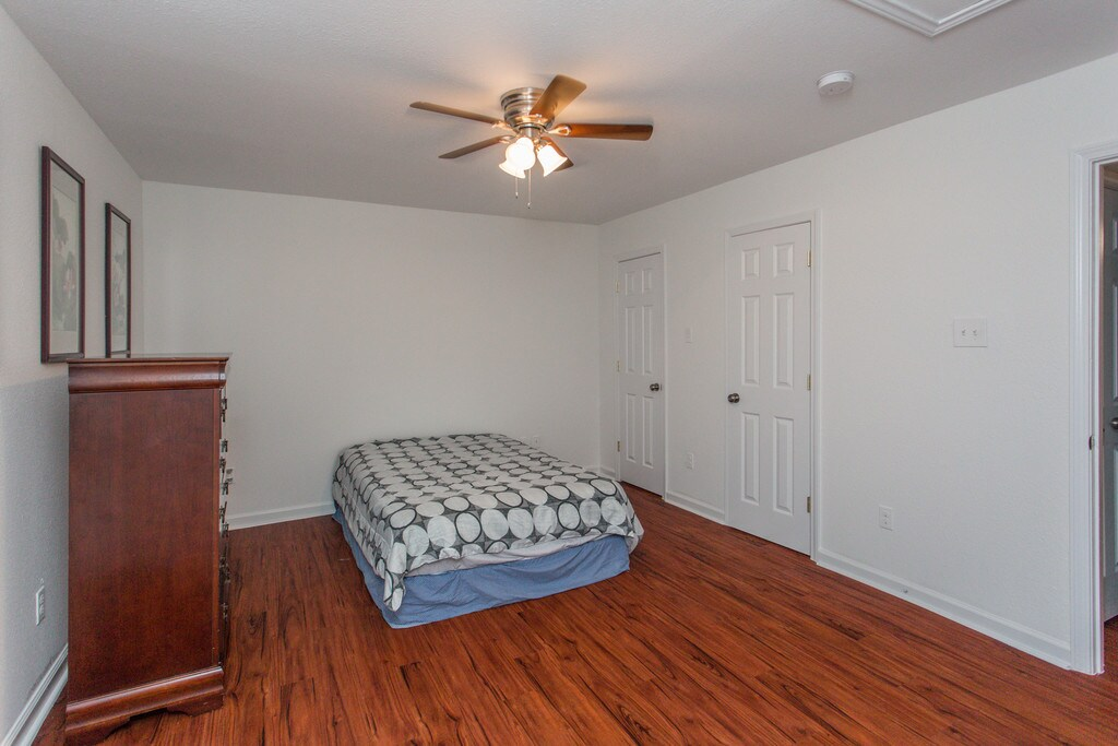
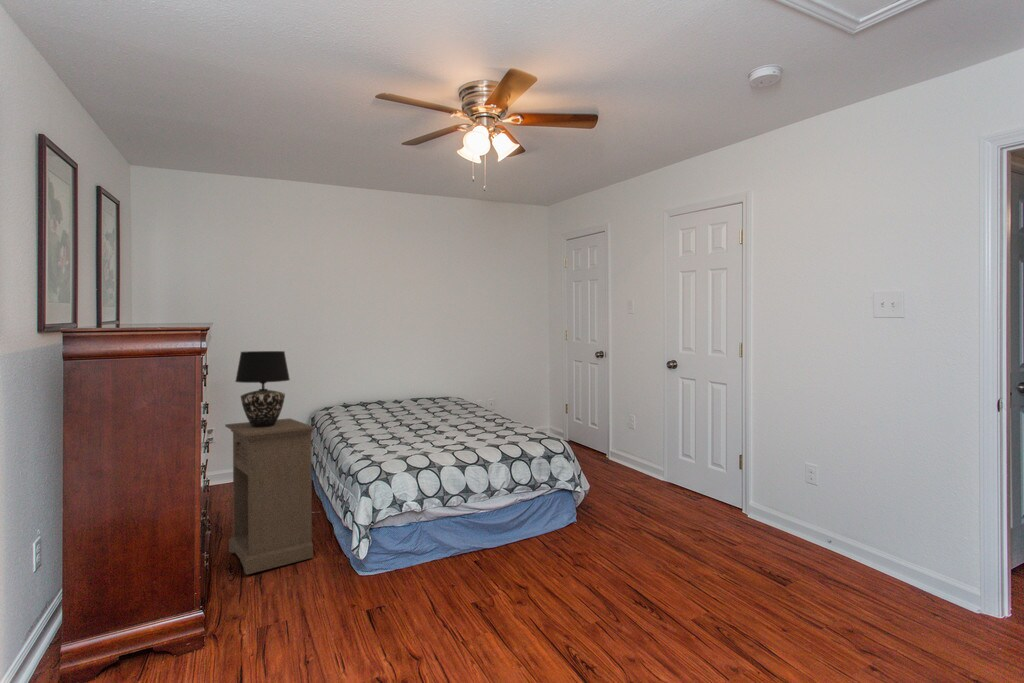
+ nightstand [224,417,315,576]
+ table lamp [234,350,291,428]
